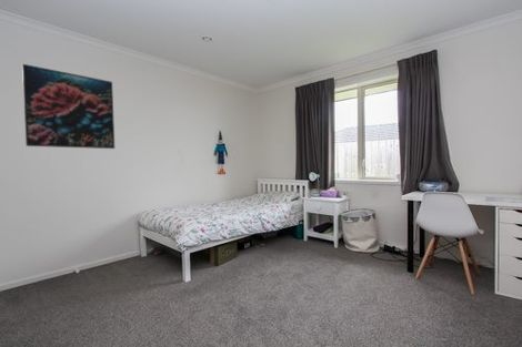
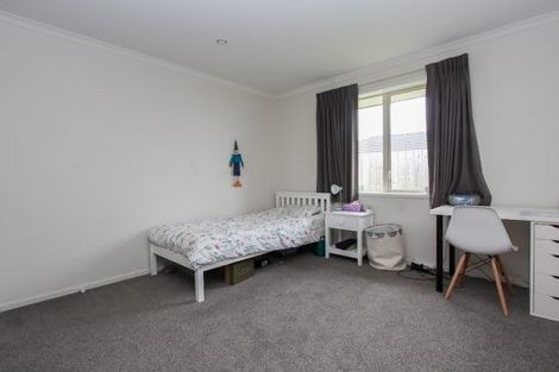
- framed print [21,63,116,150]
